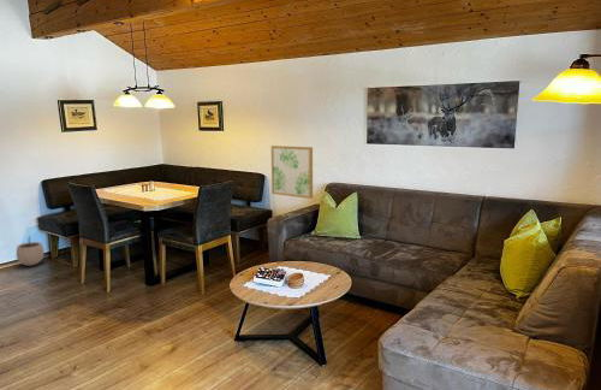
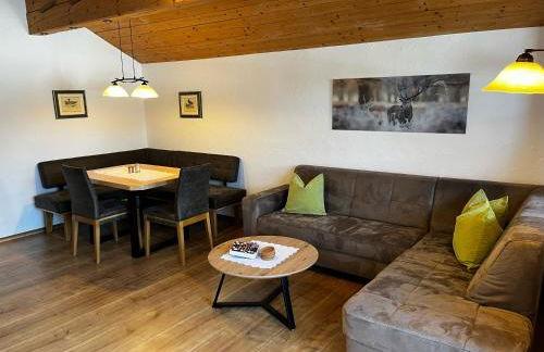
- wall art [270,144,314,200]
- plant pot [16,237,46,267]
